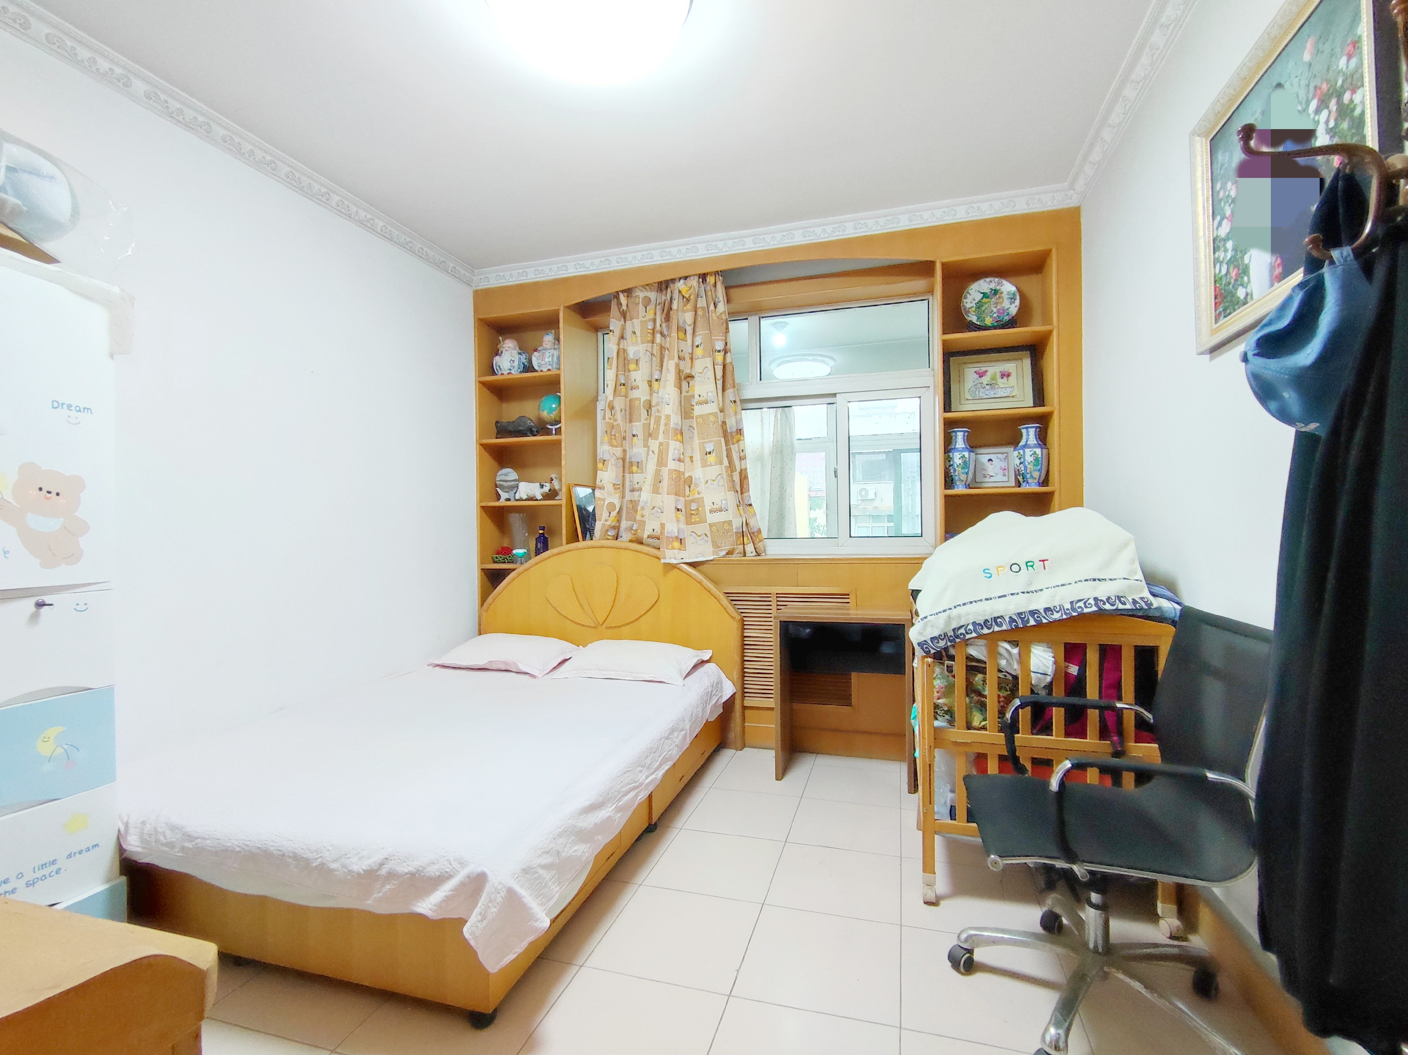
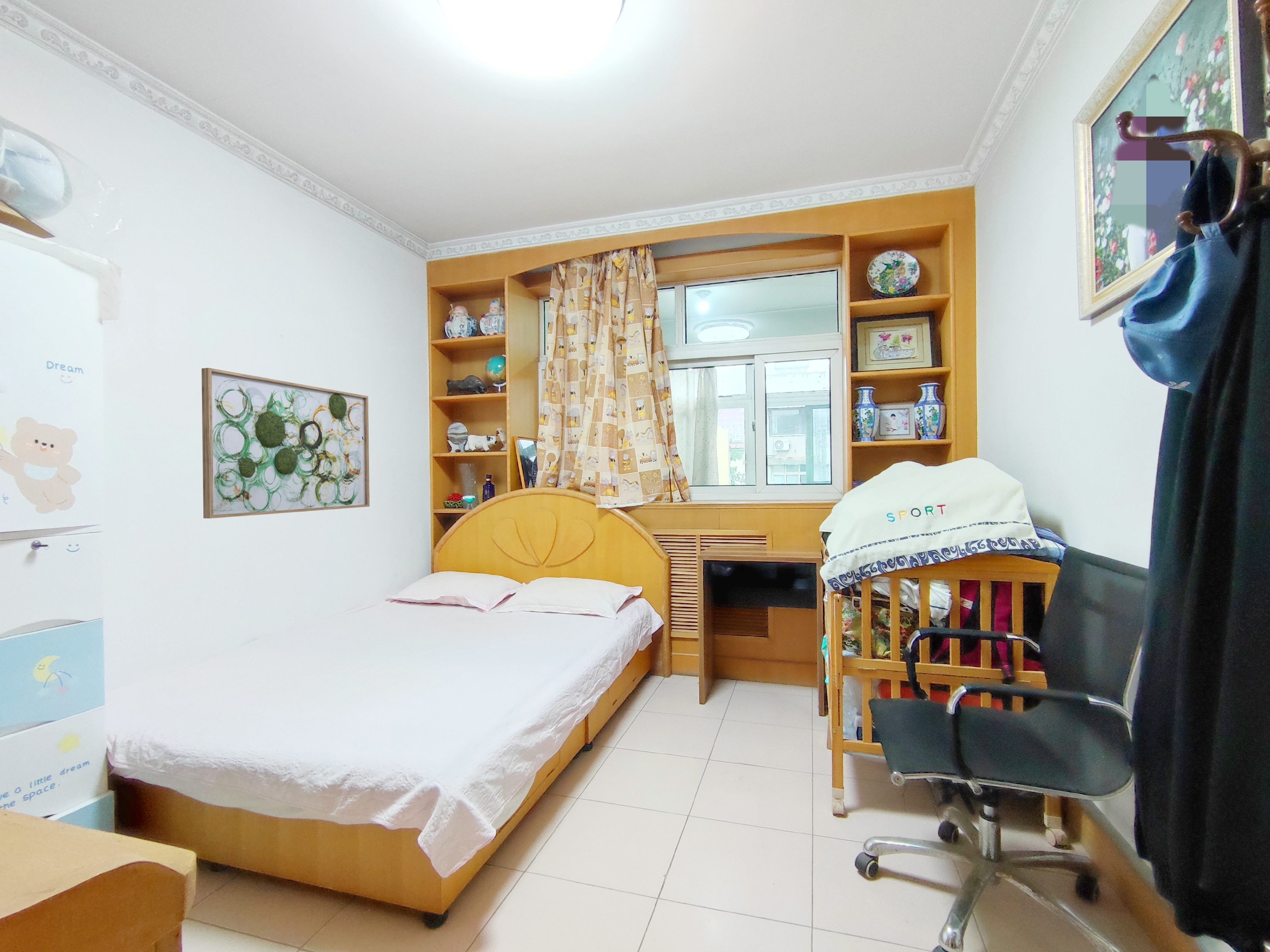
+ wall art [201,368,370,519]
